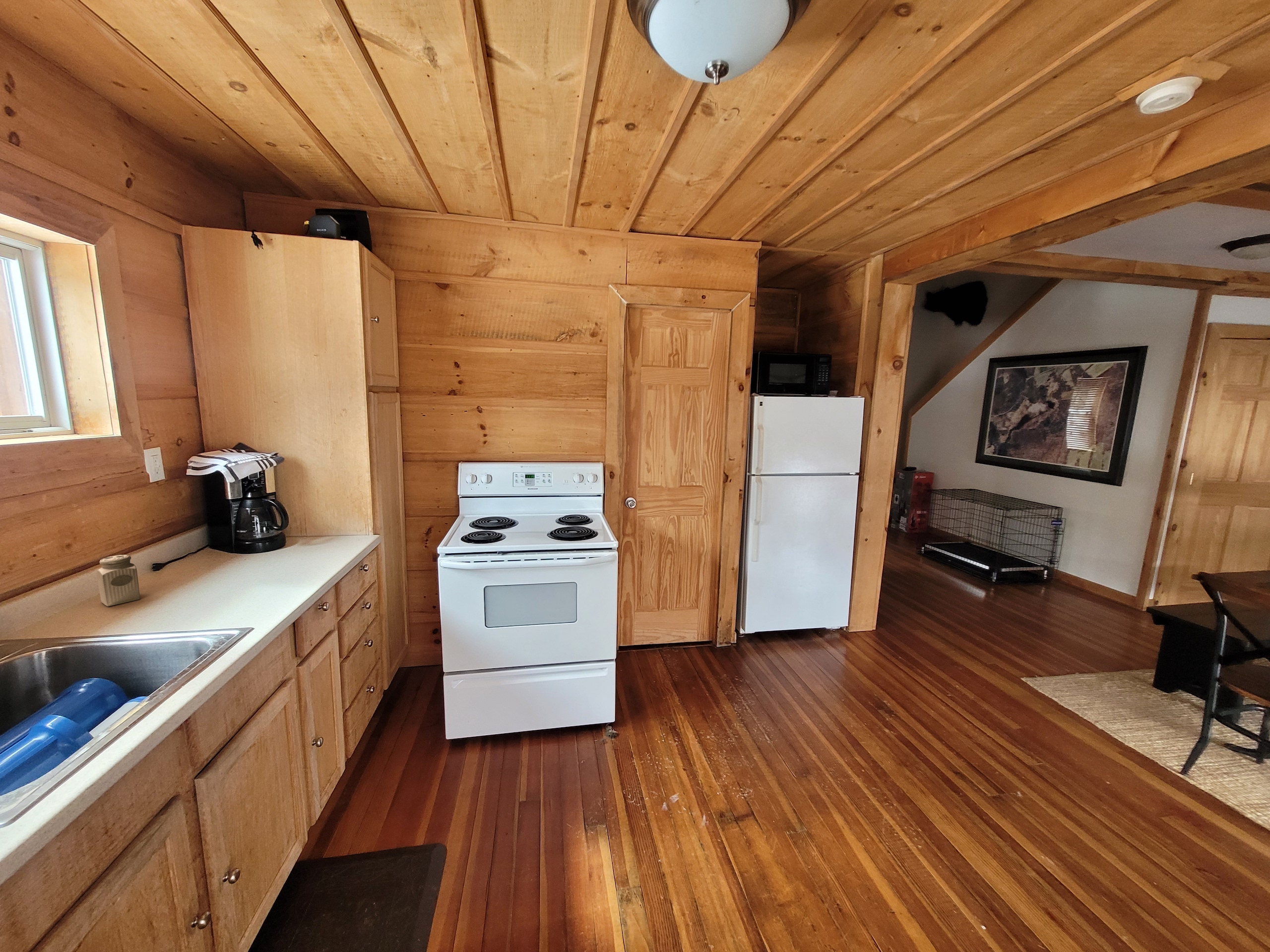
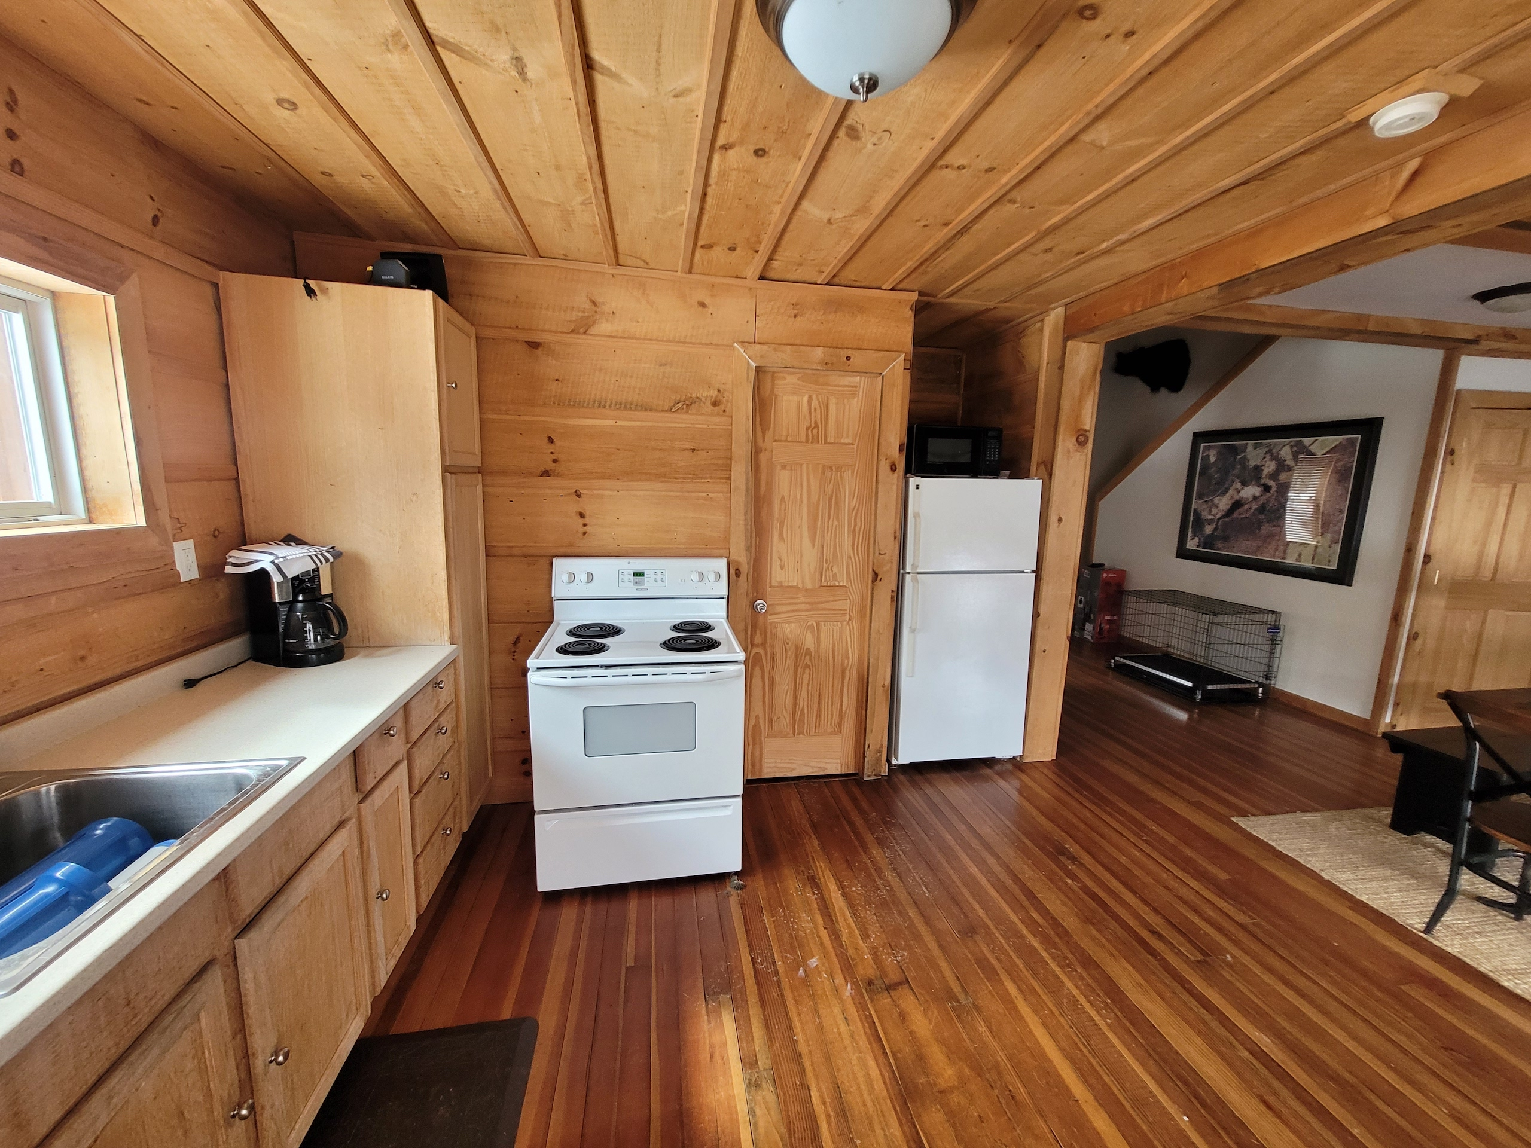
- salt shaker [96,554,141,607]
